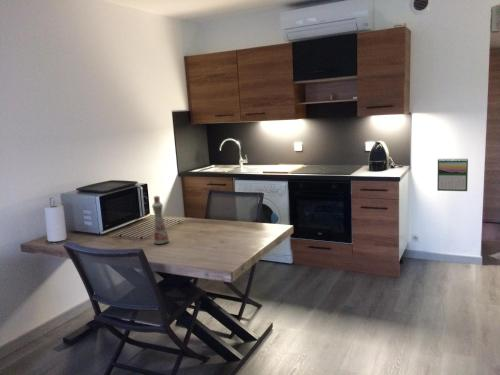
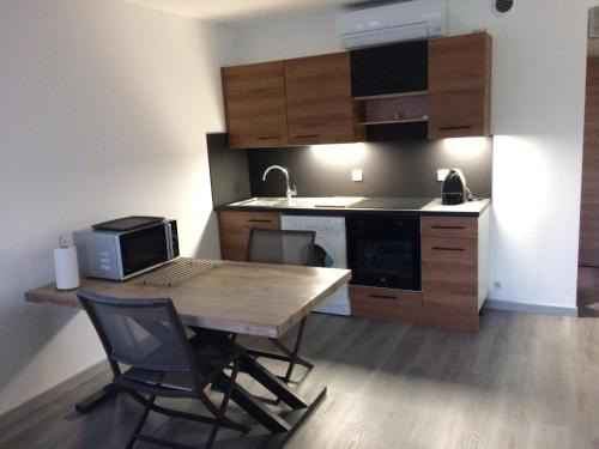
- calendar [436,157,469,192]
- bottle [151,195,170,245]
